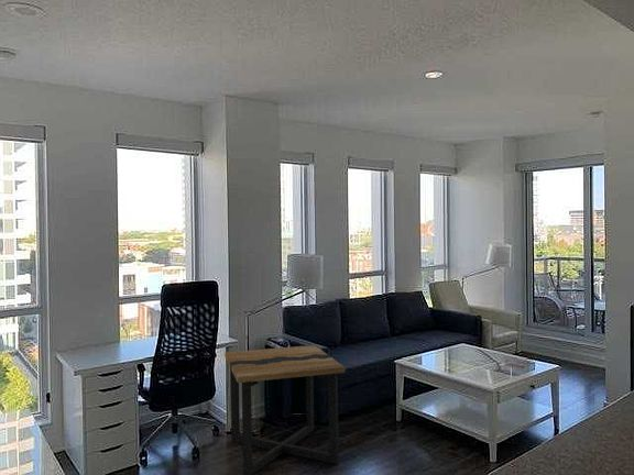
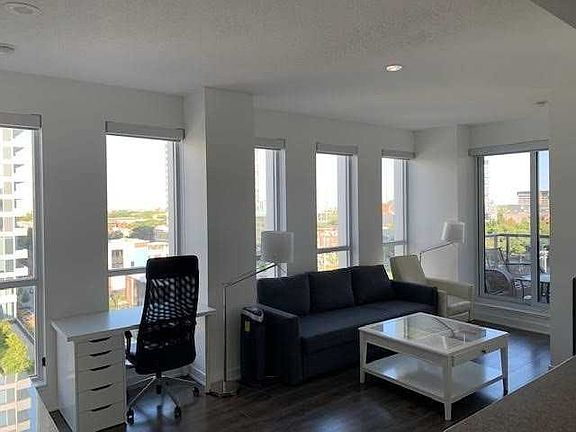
- side table [223,344,346,475]
